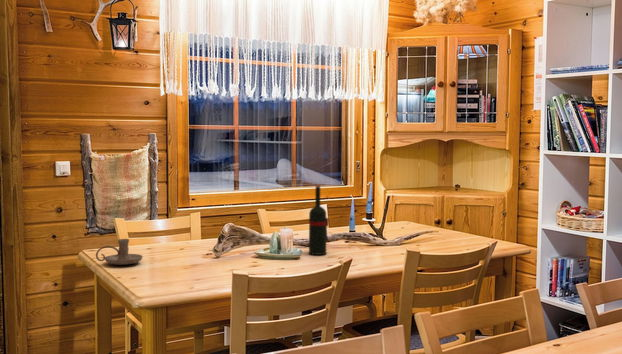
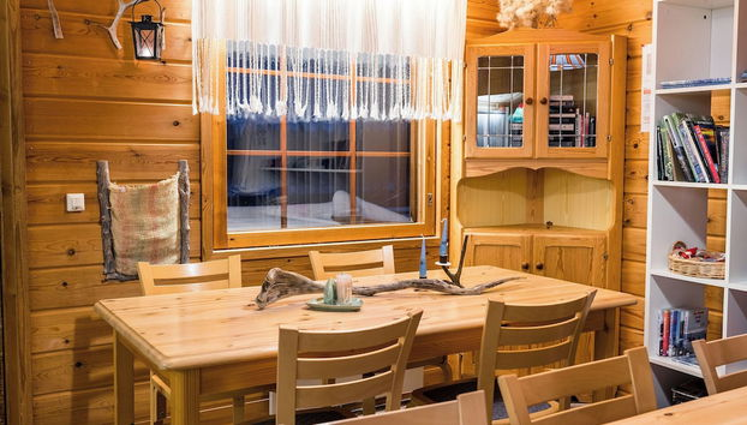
- candle holder [95,238,144,266]
- wine bottle [308,184,330,256]
